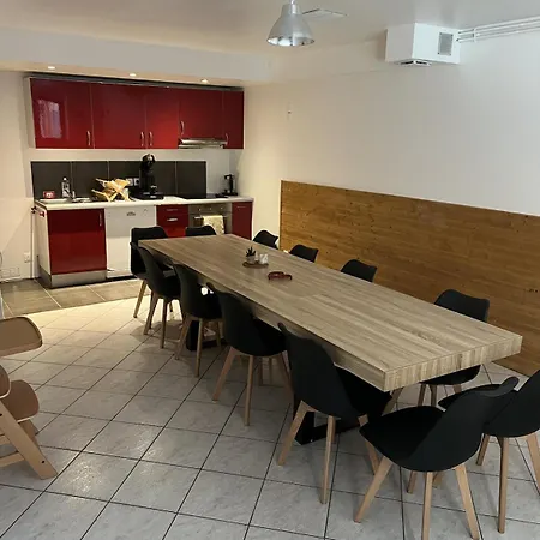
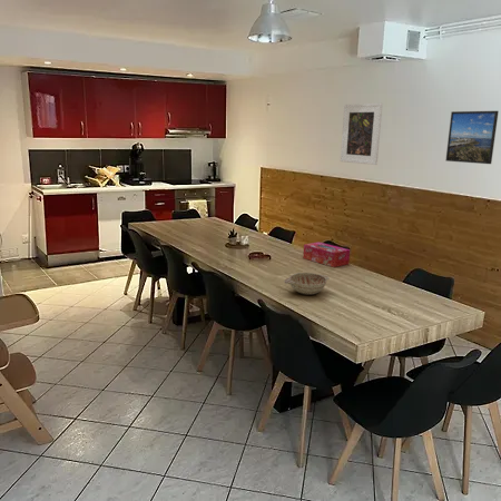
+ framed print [445,110,500,165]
+ tissue box [302,242,351,268]
+ decorative bowl [283,272,331,296]
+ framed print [340,102,383,166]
